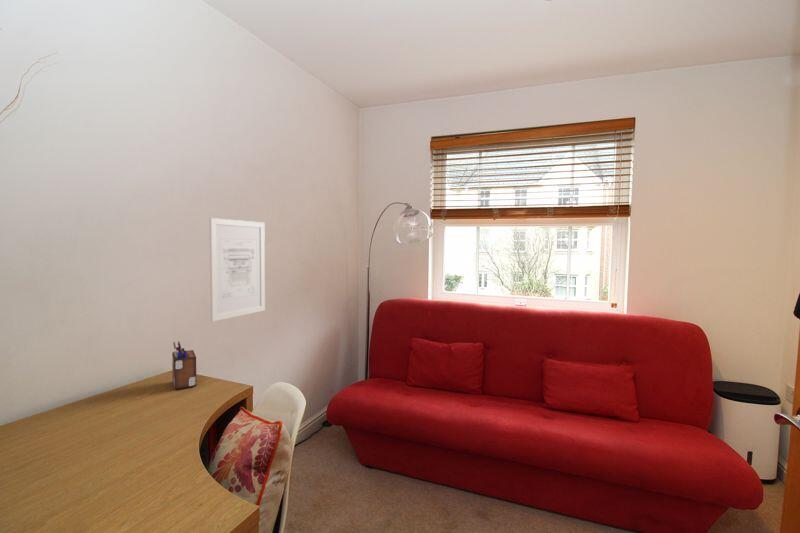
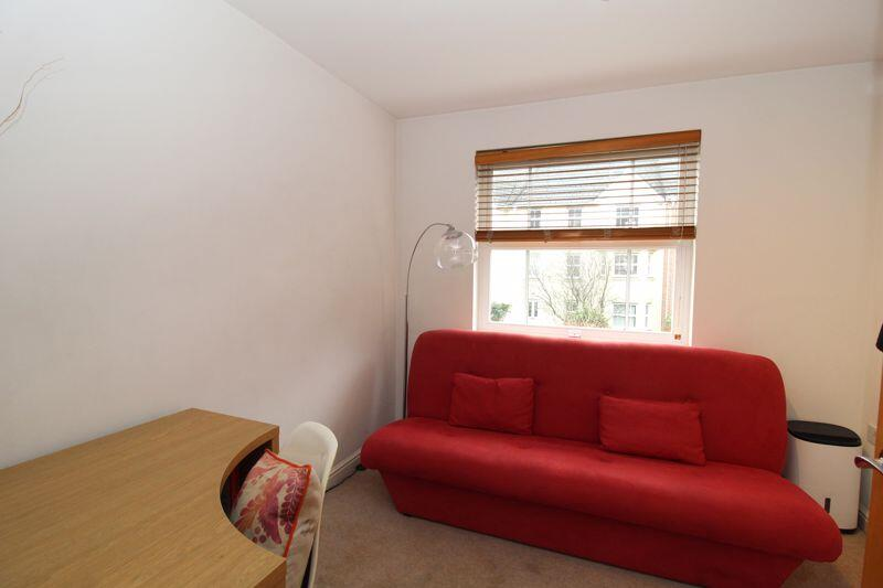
- desk organizer [171,340,197,390]
- wall art [208,217,266,322]
